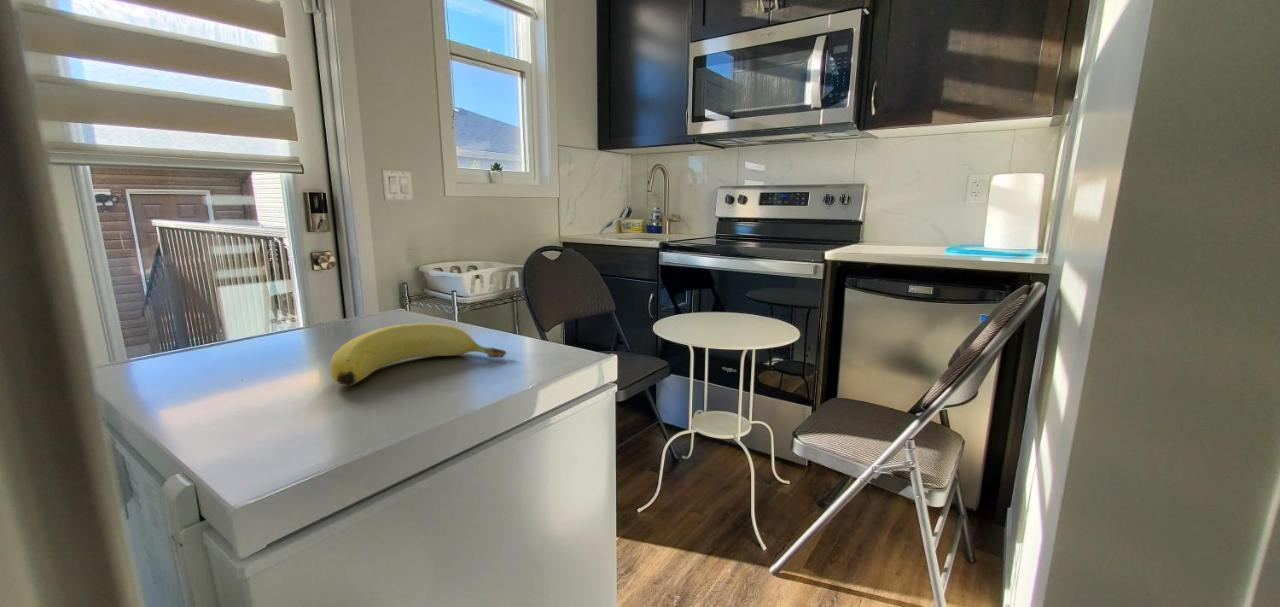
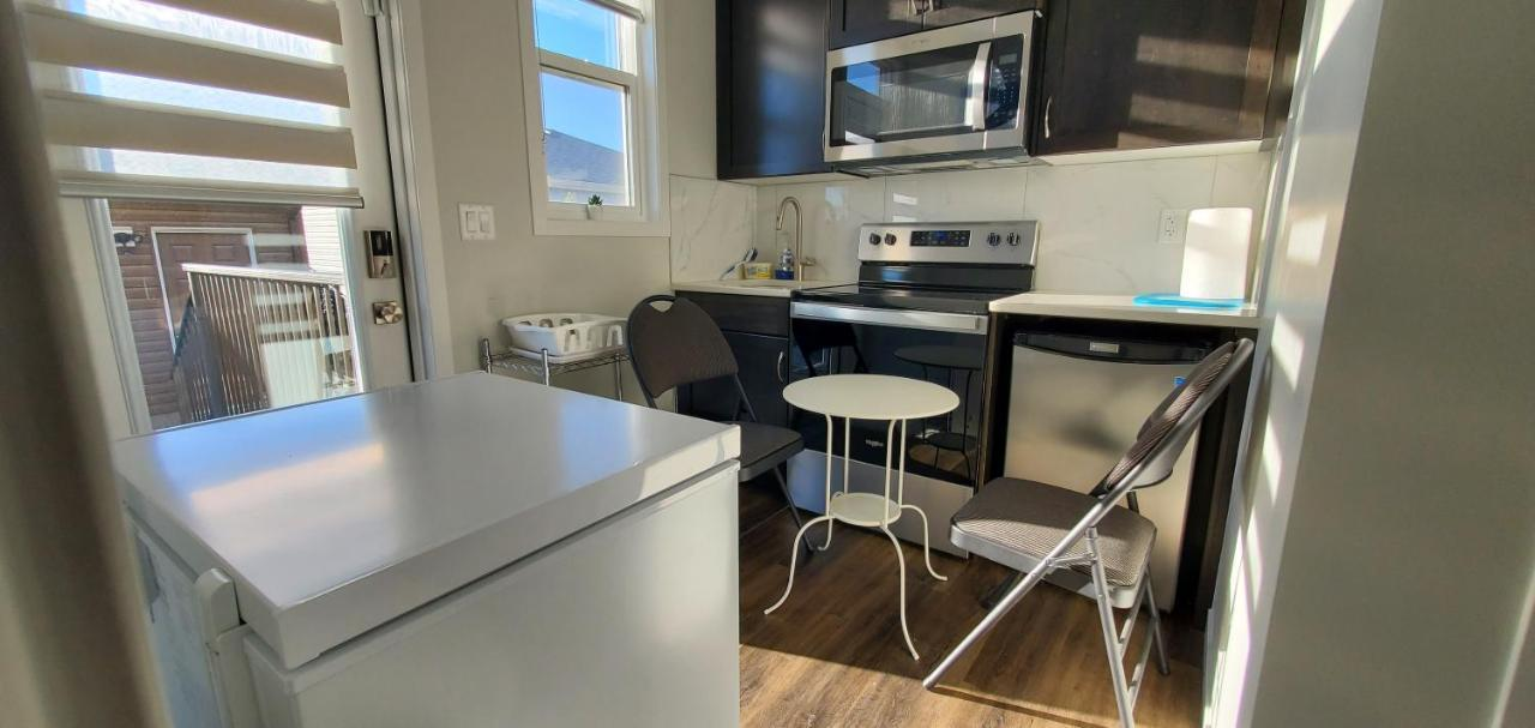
- banana [329,322,508,387]
